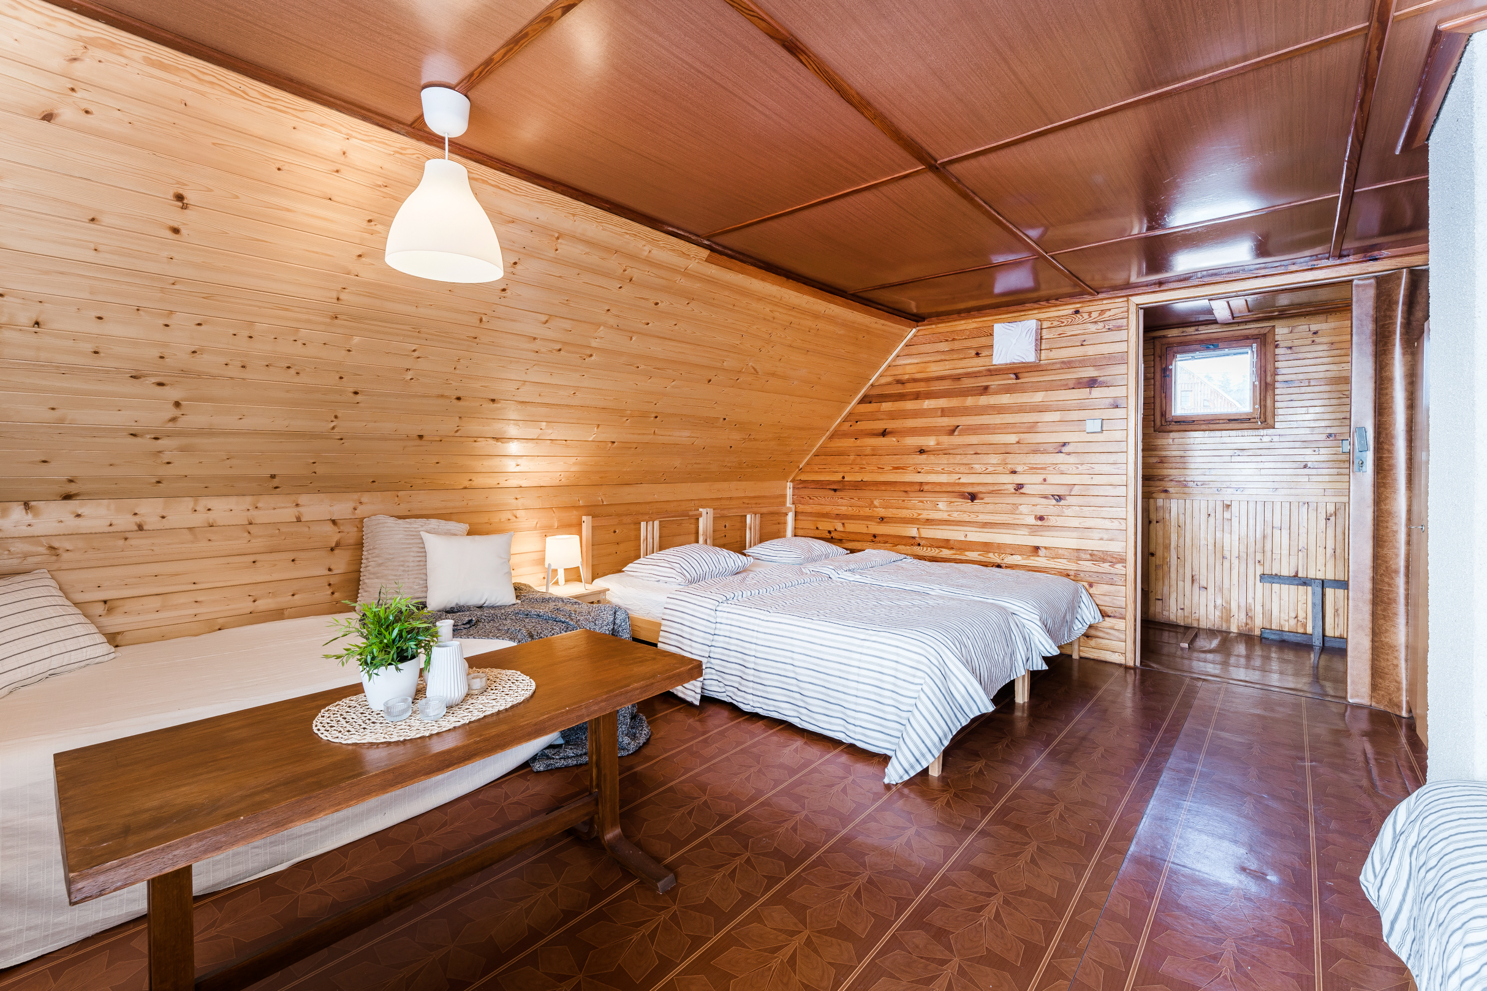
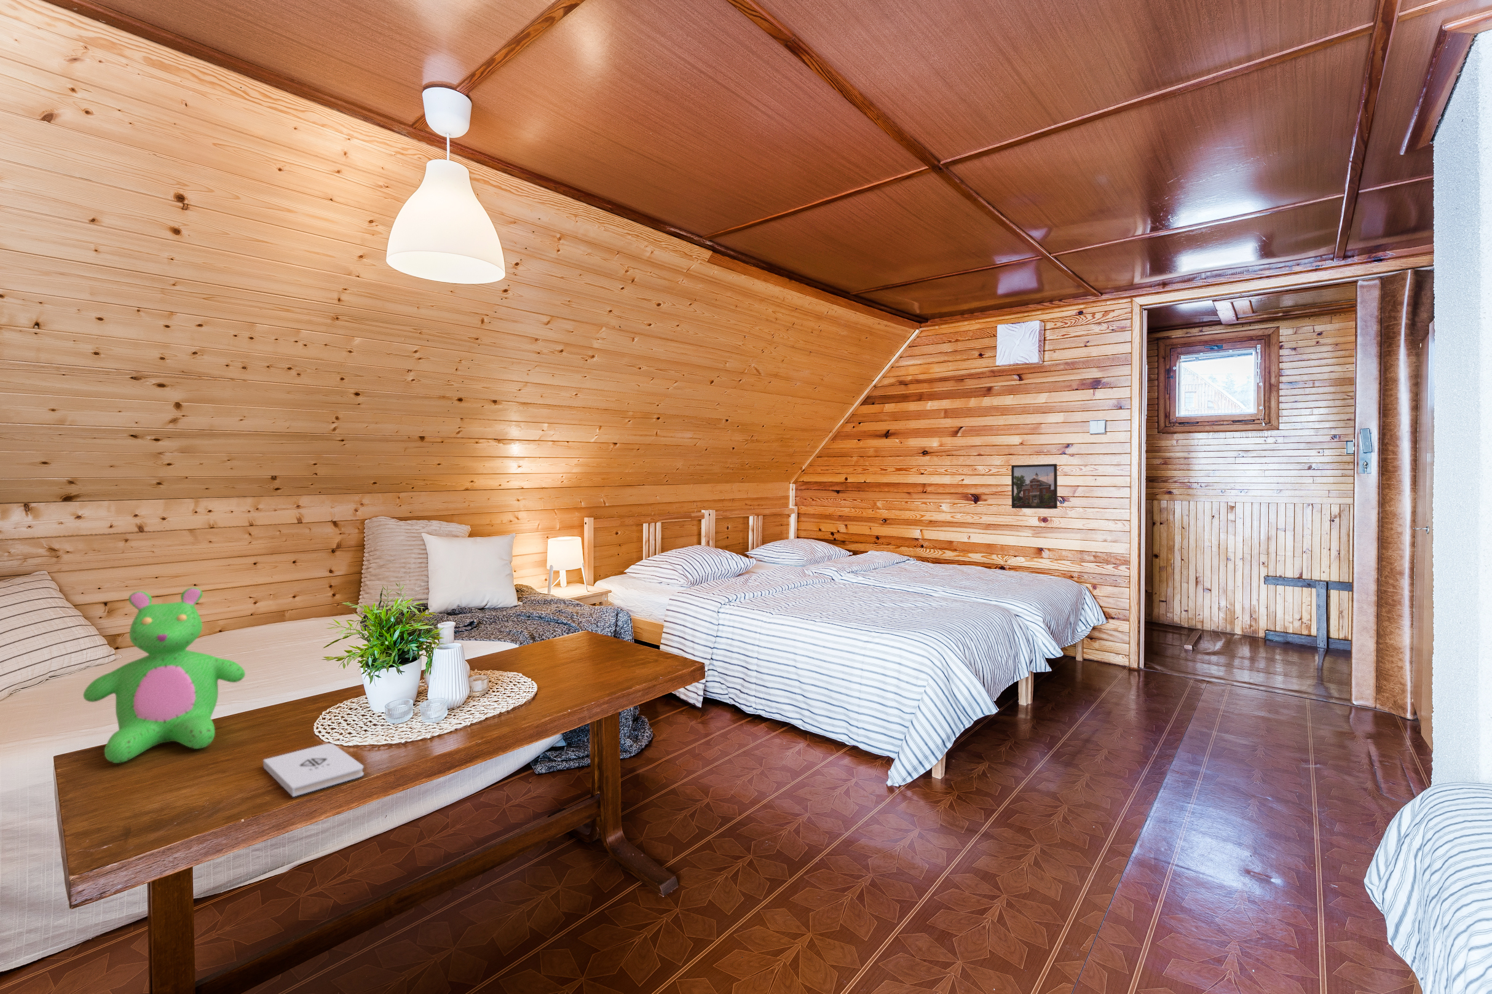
+ notepad [262,743,364,798]
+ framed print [1010,464,1058,509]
+ teddy bear [82,587,246,763]
